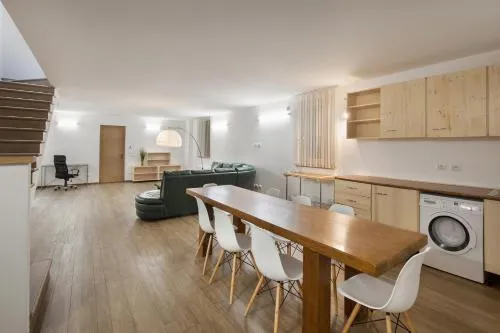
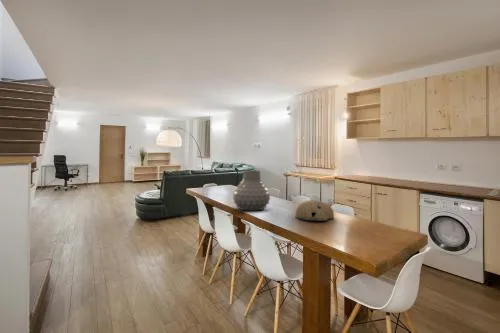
+ vase [232,170,271,211]
+ bowl [294,199,335,222]
